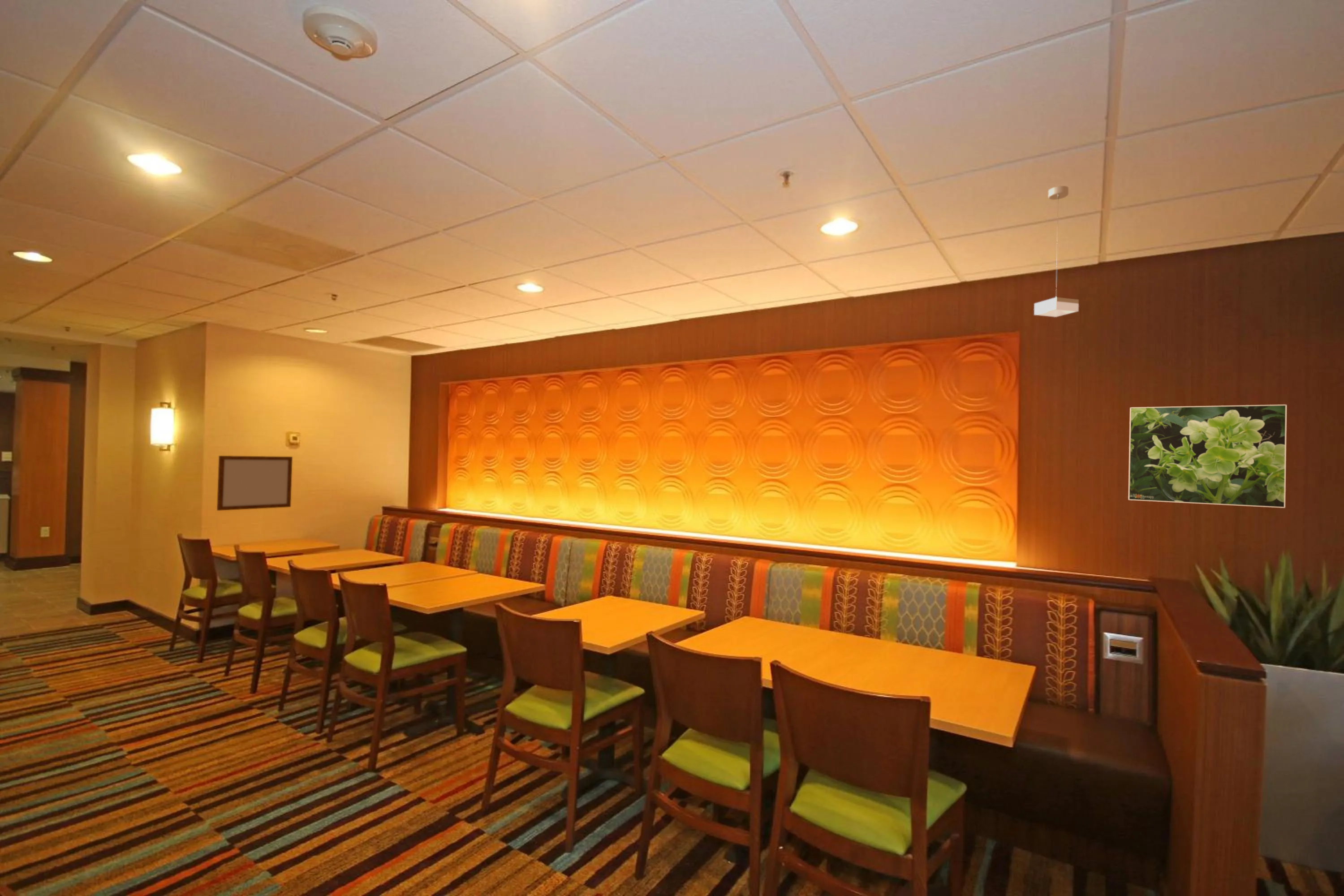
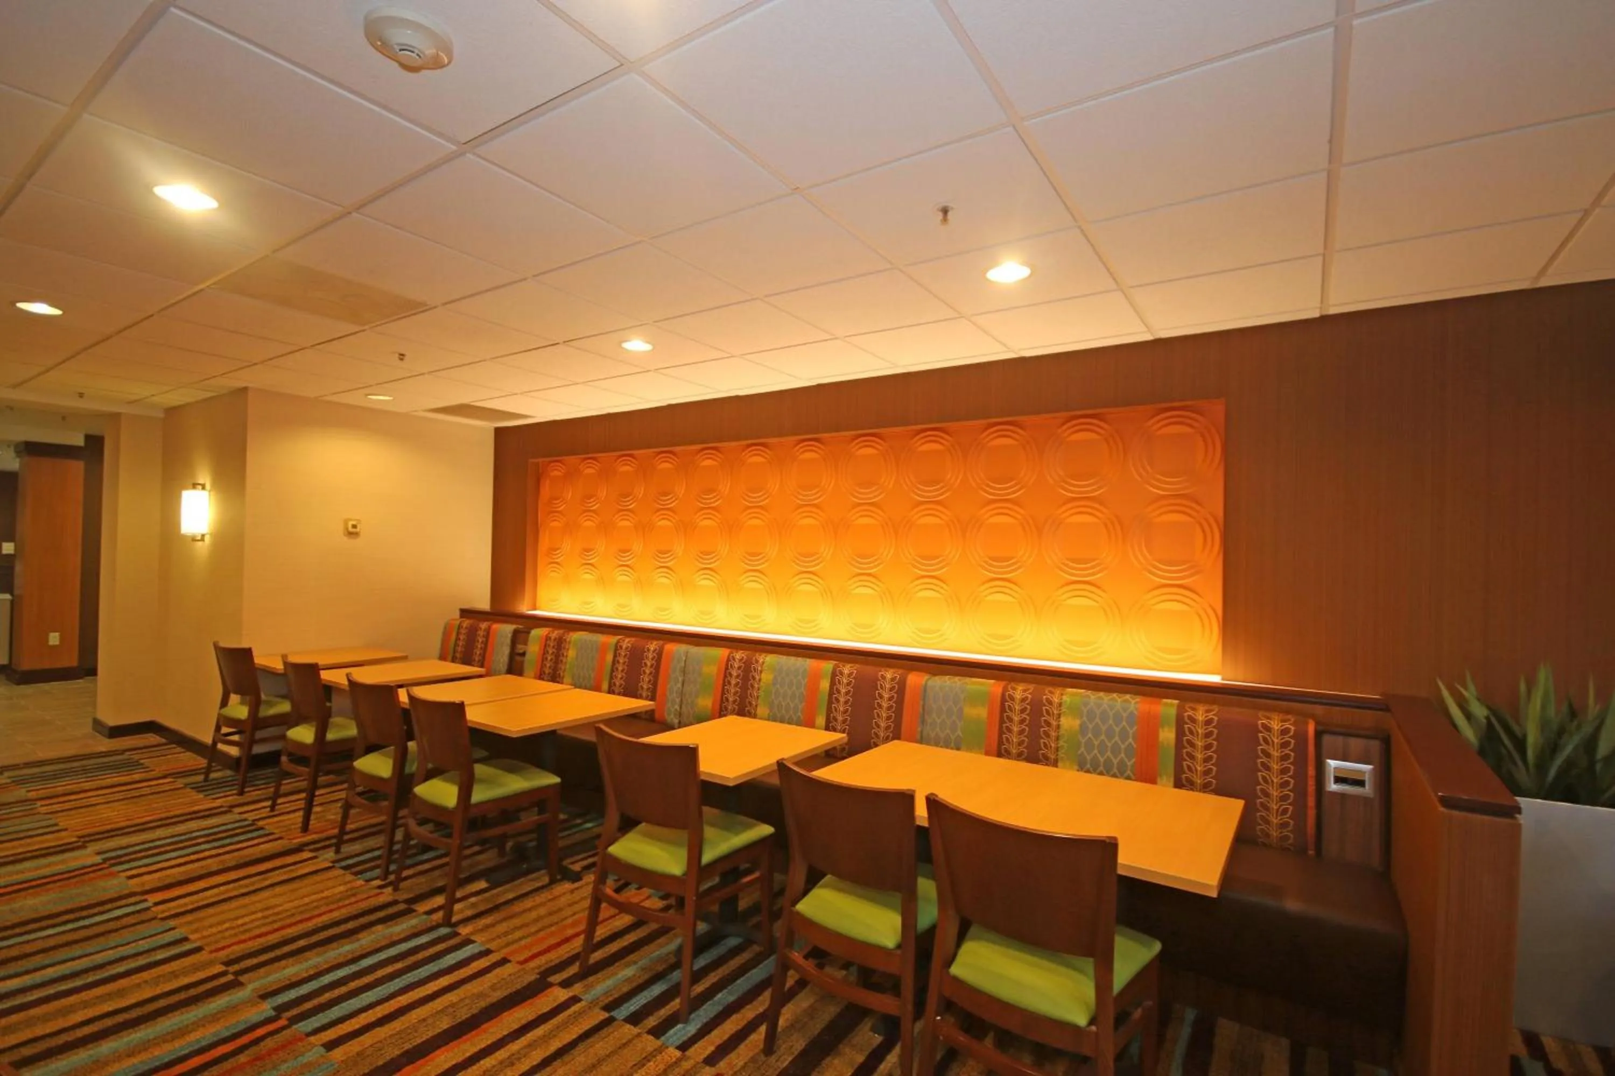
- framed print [1128,404,1287,508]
- writing board [216,455,293,511]
- pendant lamp [1034,185,1079,318]
